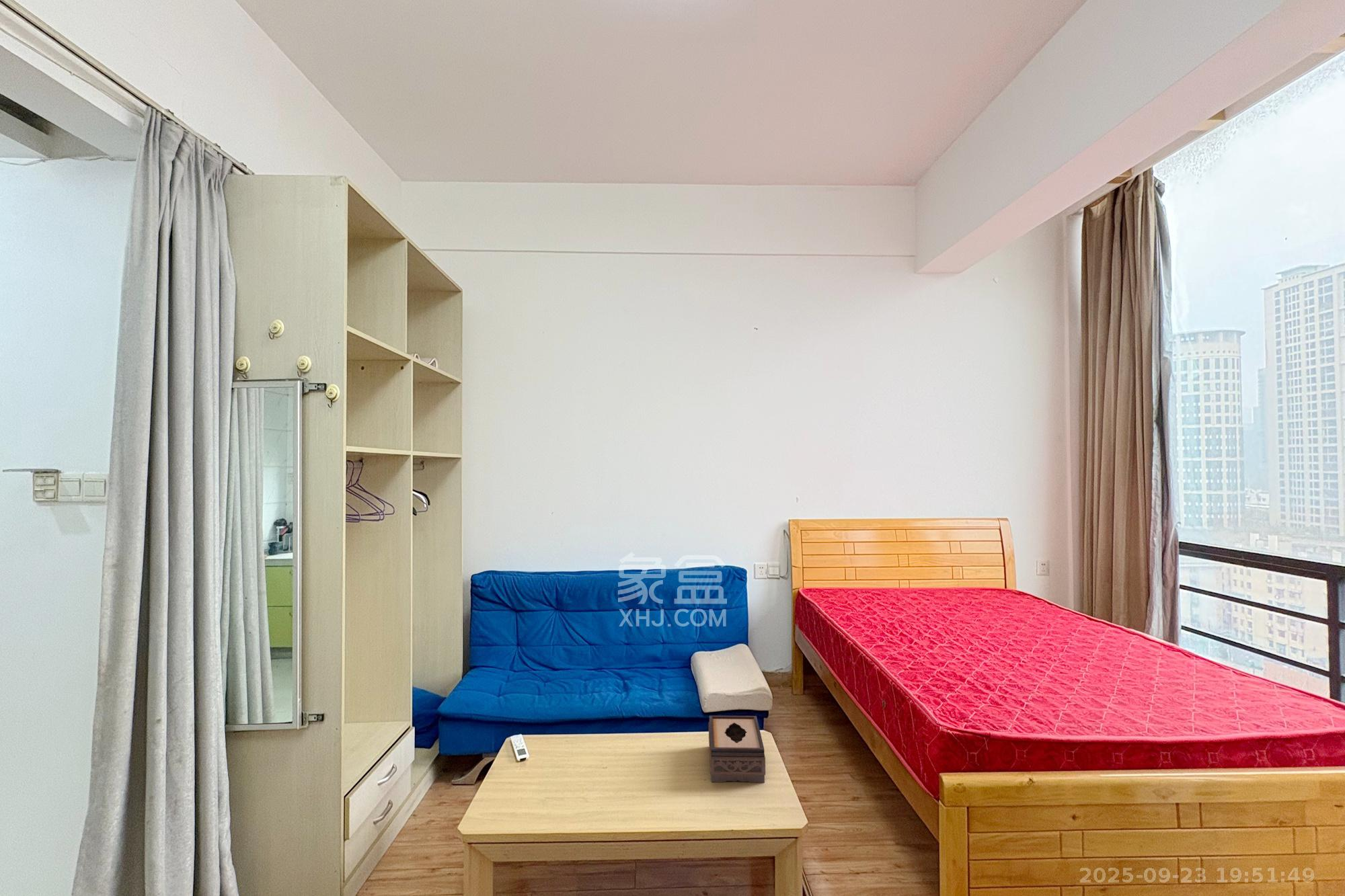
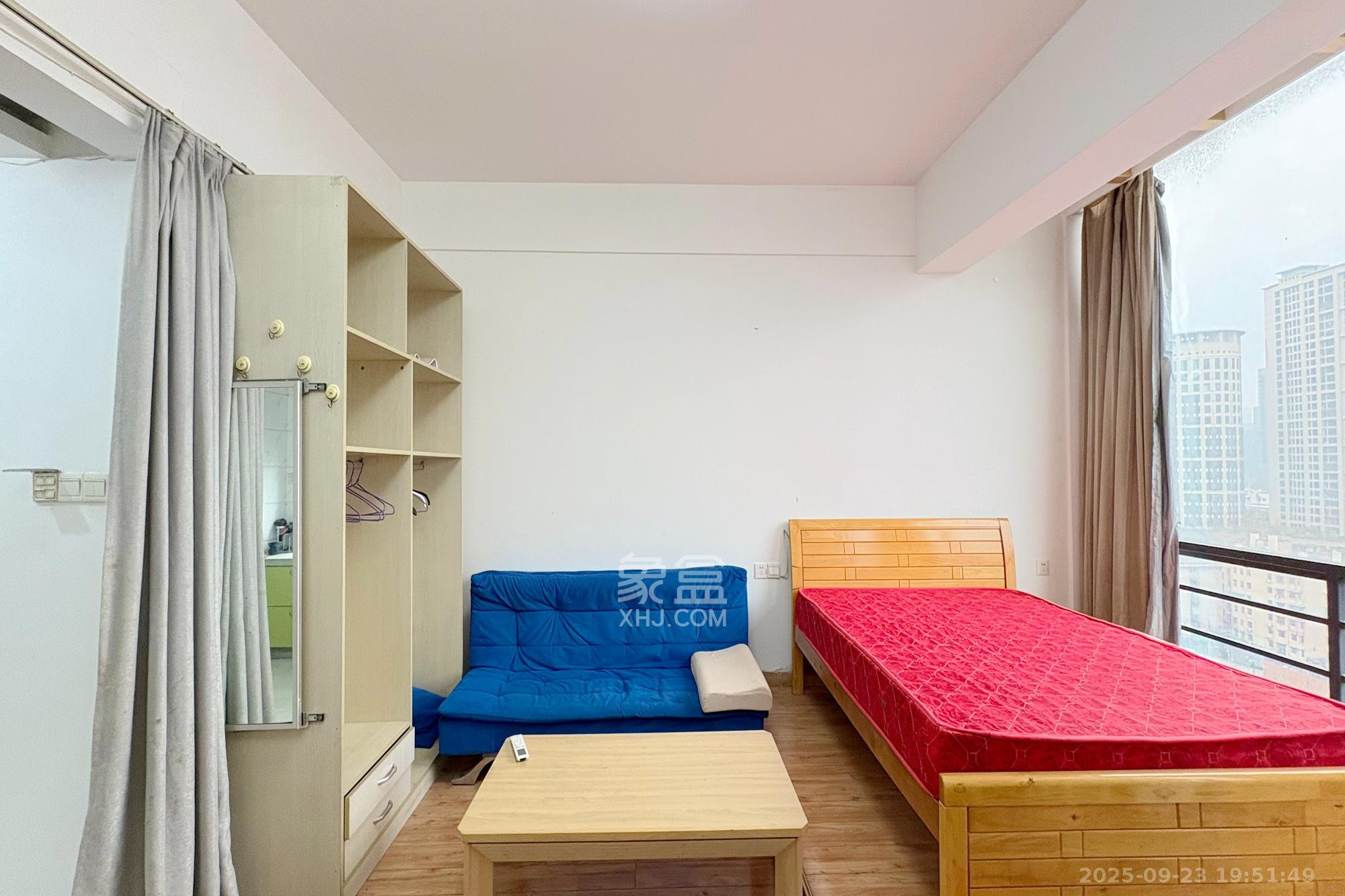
- tissue box [708,715,766,784]
